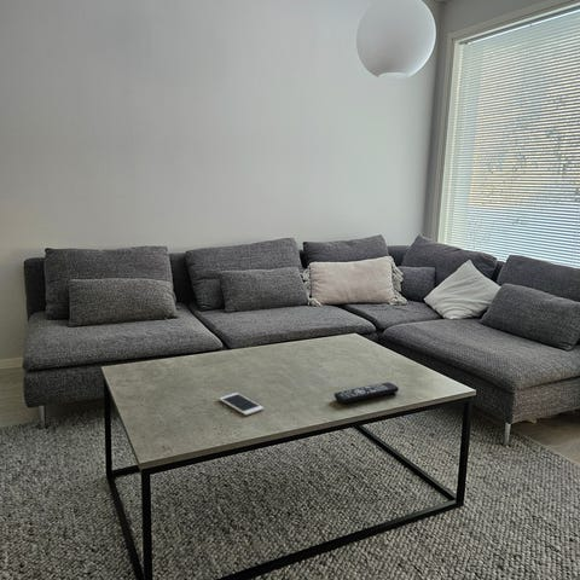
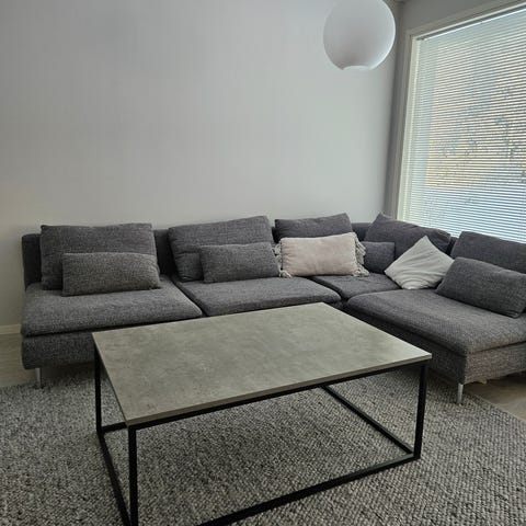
- remote control [334,381,400,405]
- cell phone [218,392,265,417]
